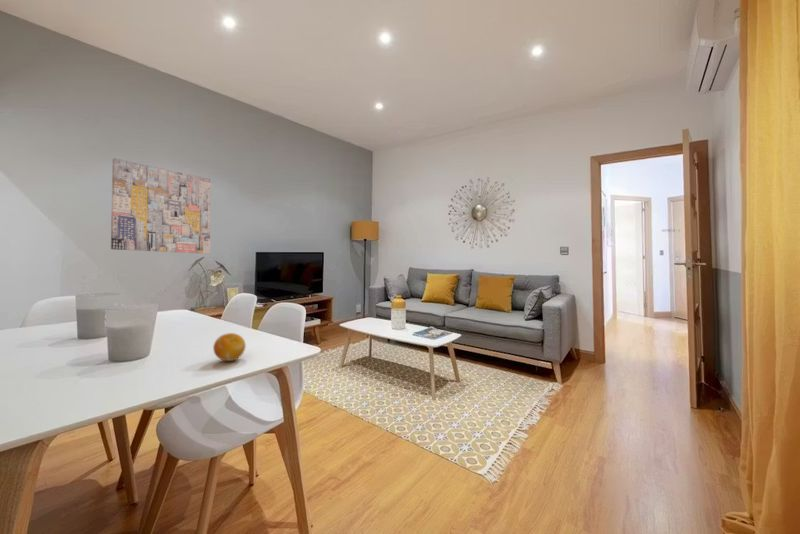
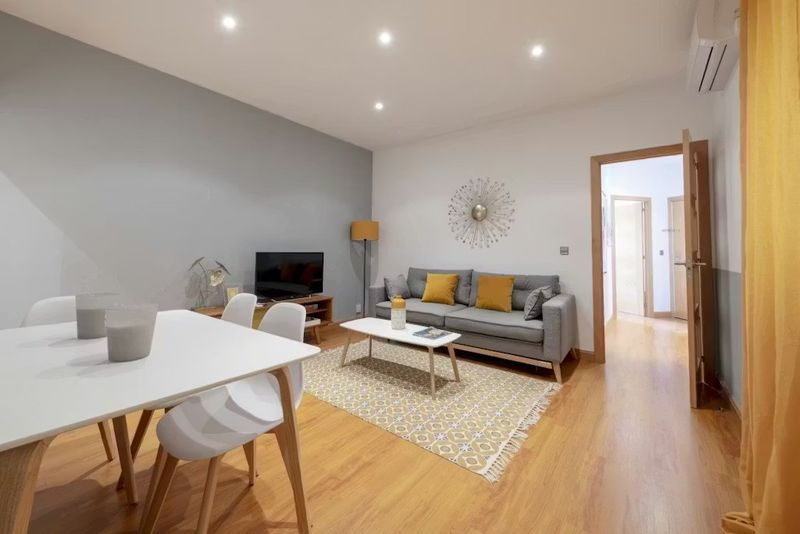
- wall art [110,157,212,255]
- fruit [212,332,247,362]
